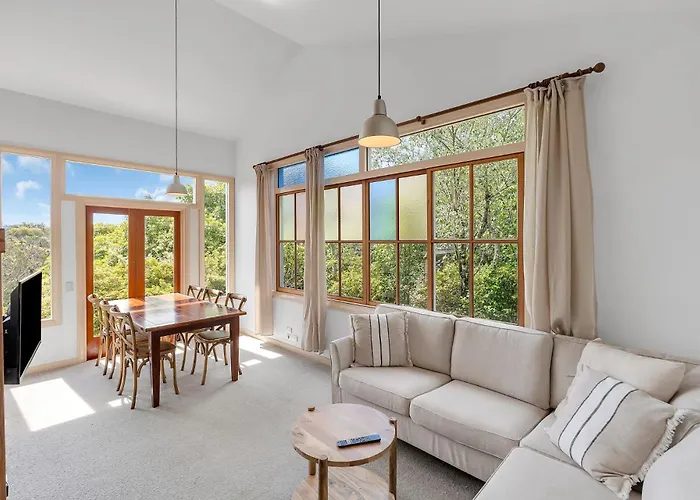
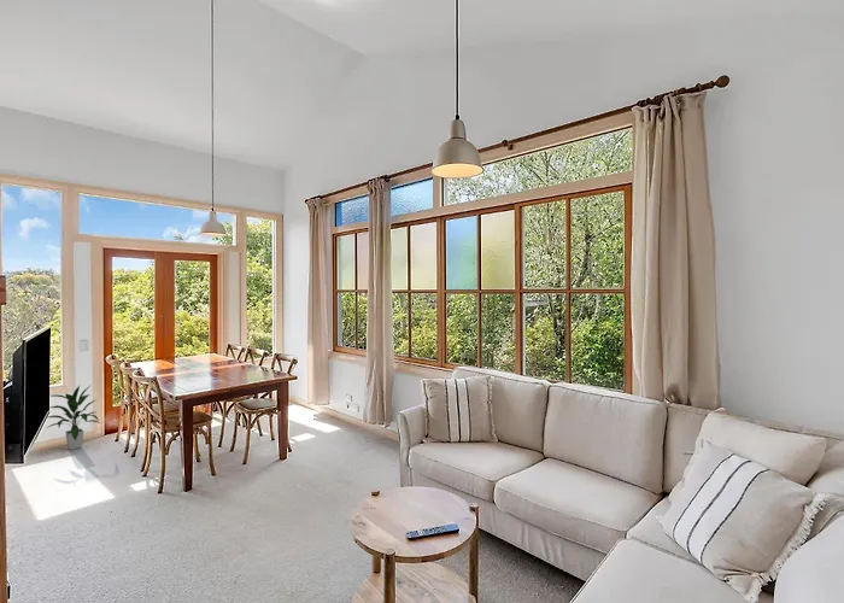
+ indoor plant [46,384,101,451]
